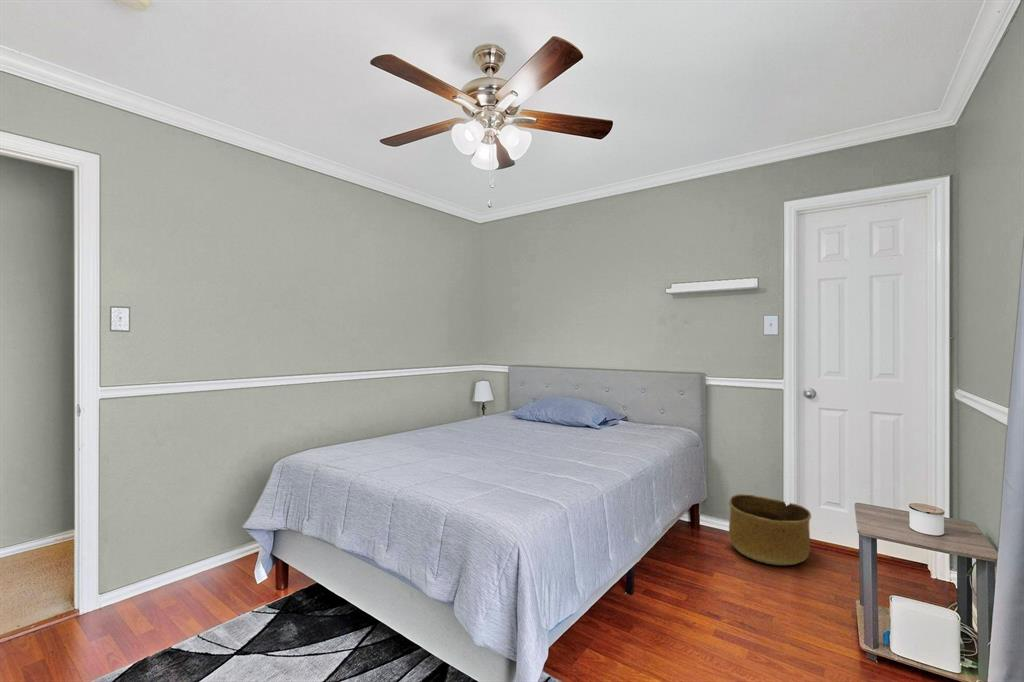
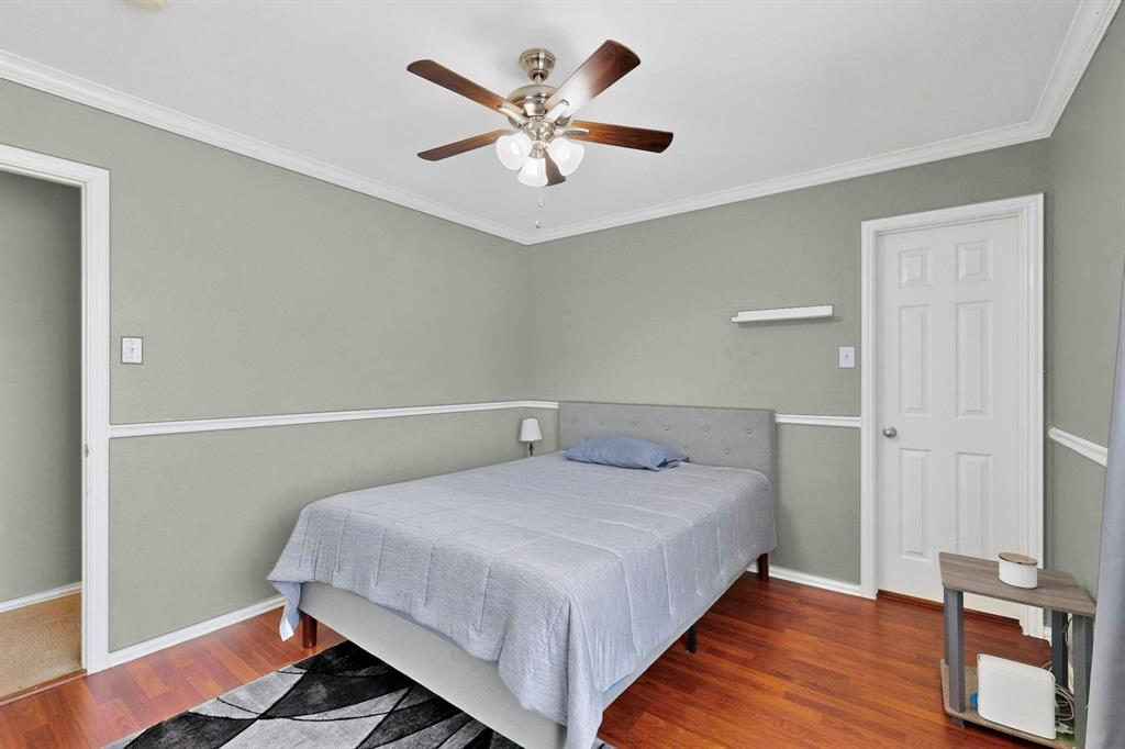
- basket [728,493,812,566]
